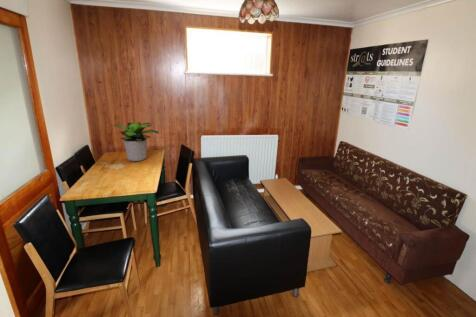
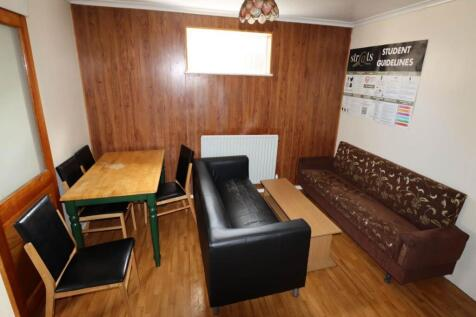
- potted plant [113,121,160,162]
